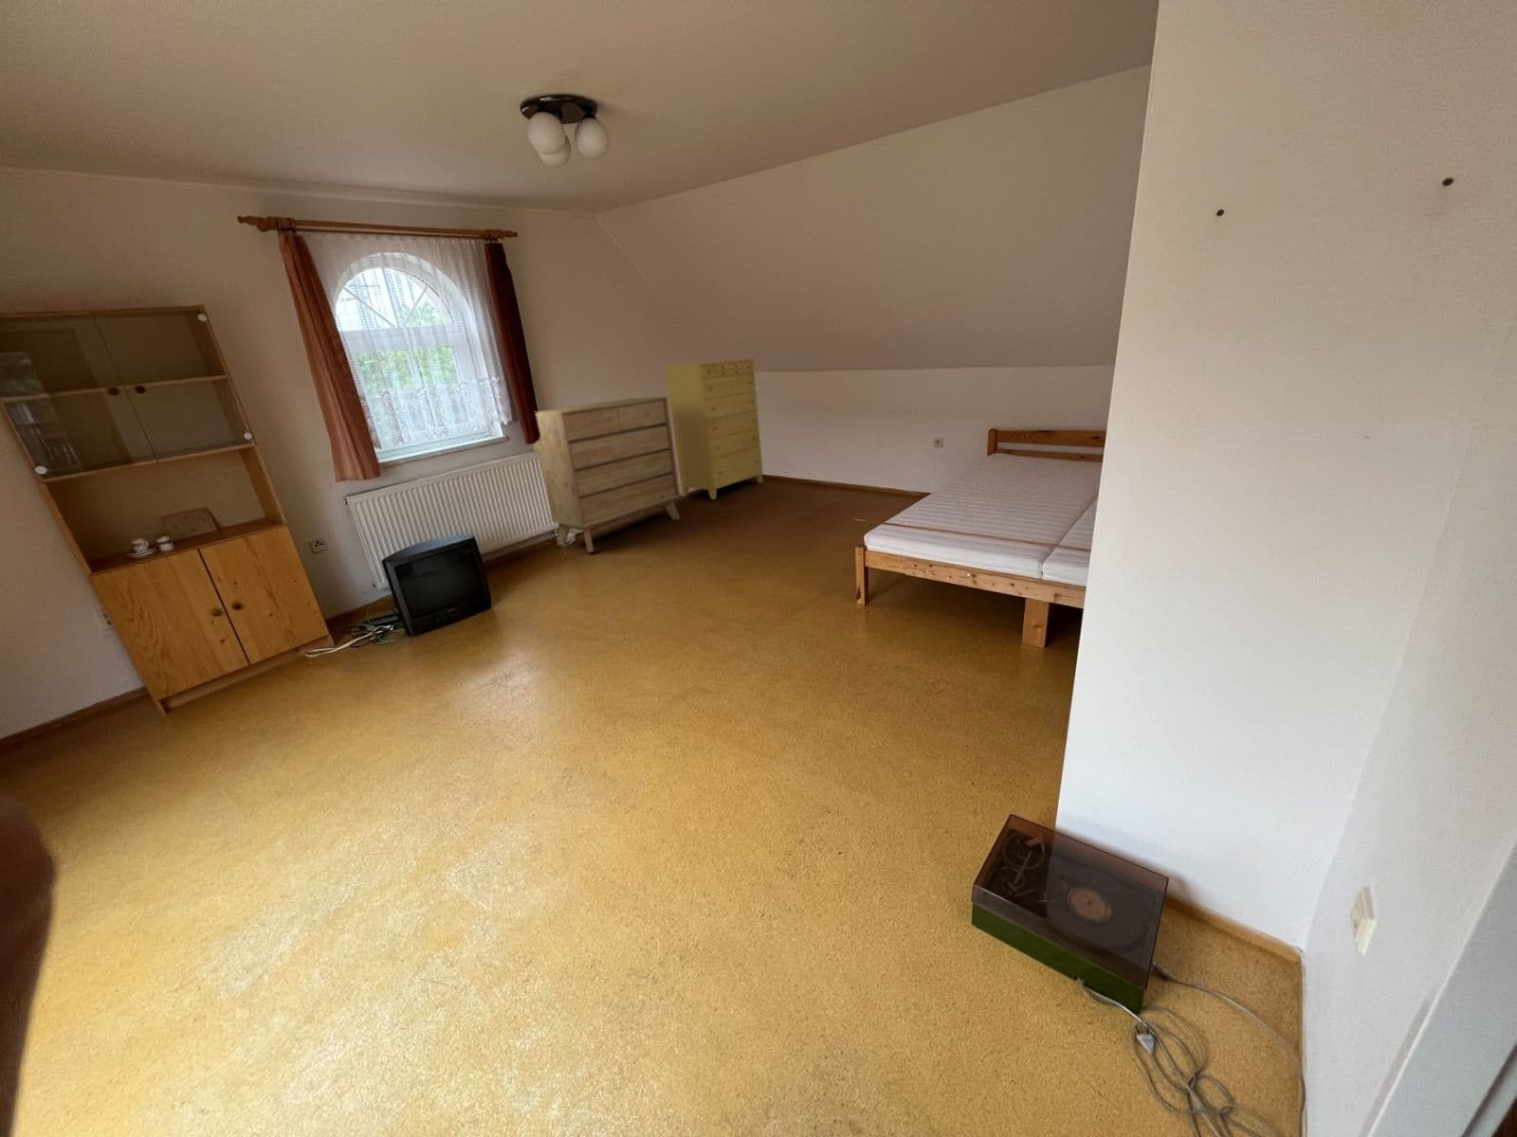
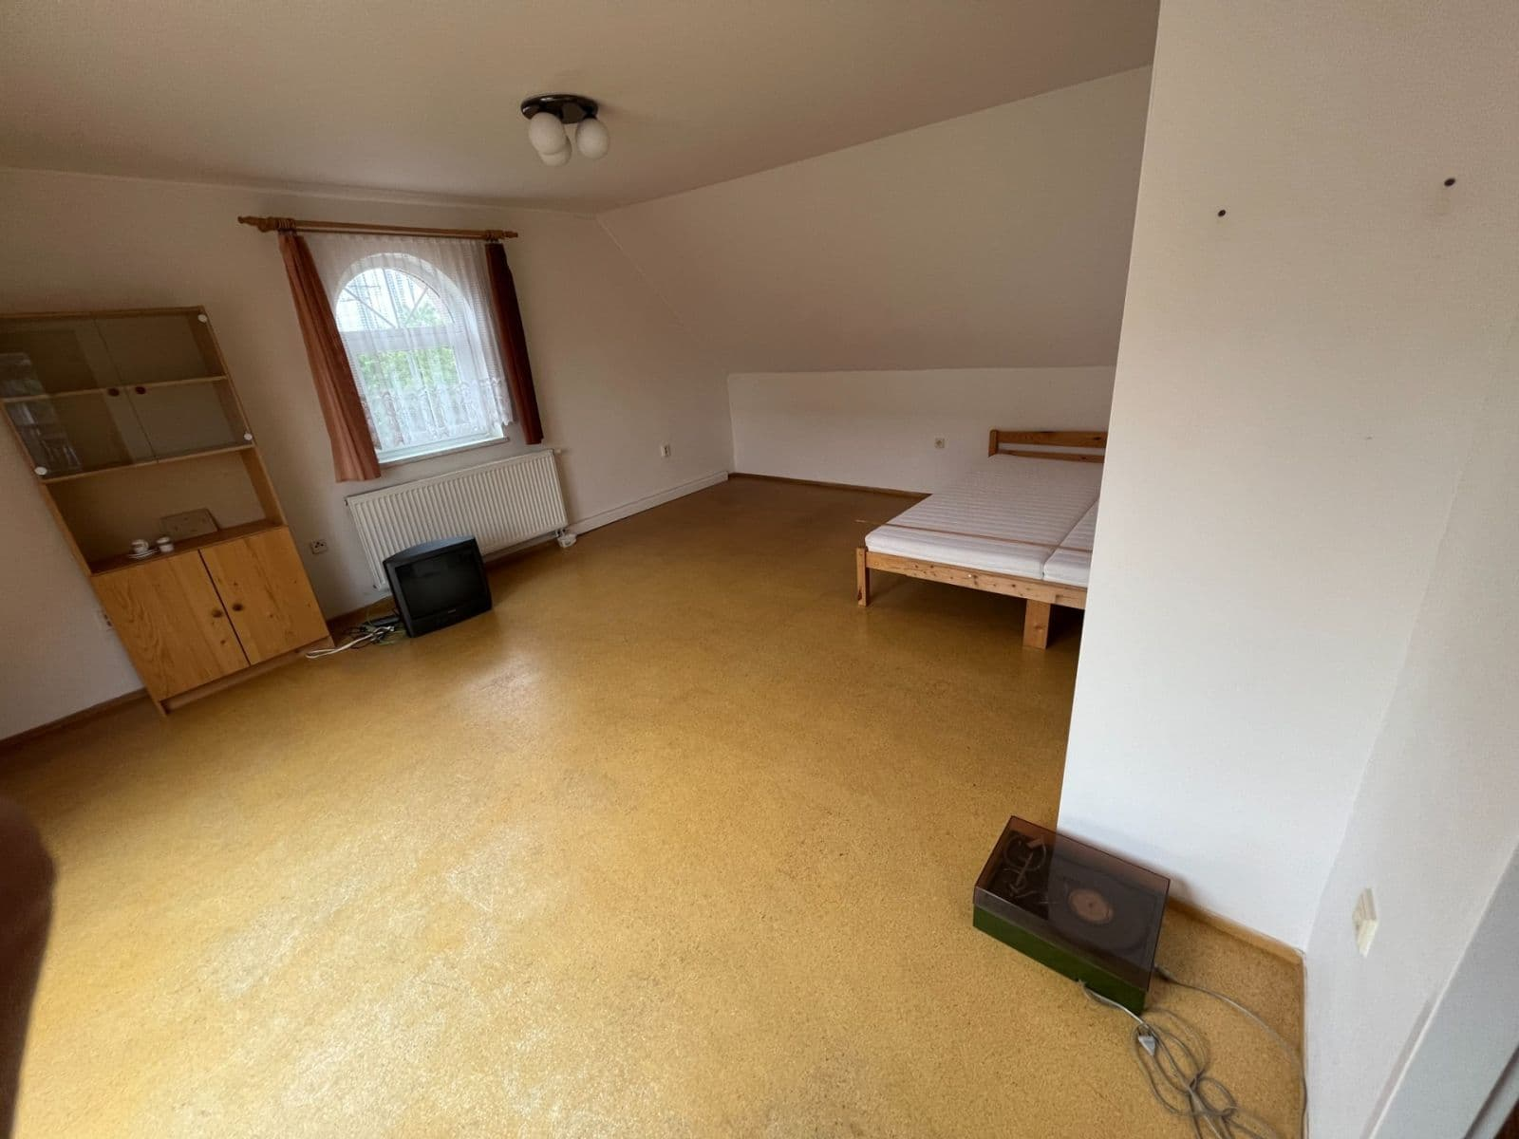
- dresser [532,397,681,553]
- dresser [664,357,764,500]
